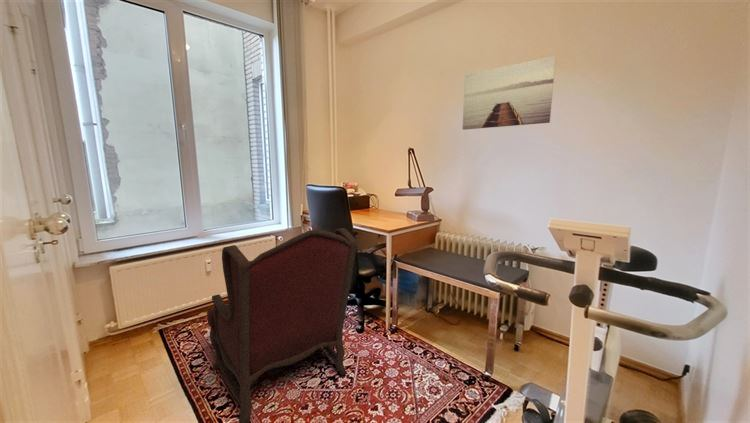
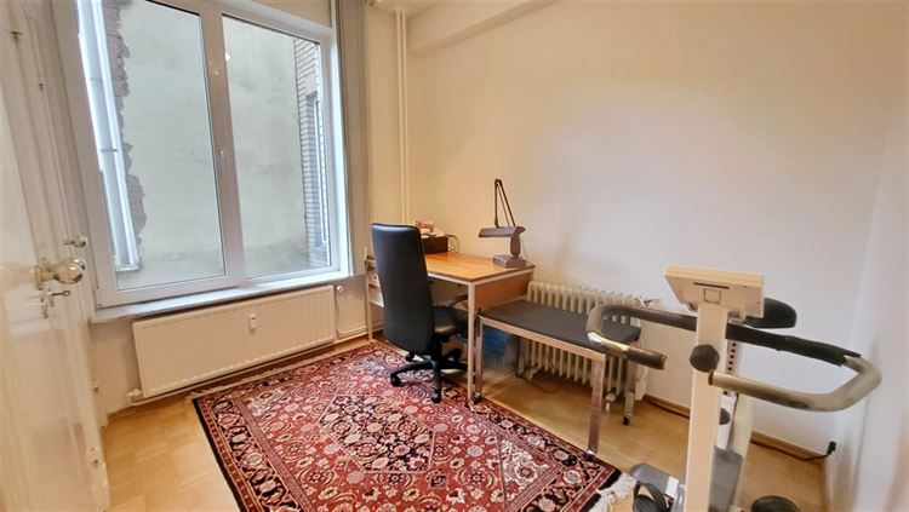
- wall art [462,55,557,131]
- armchair [206,227,358,423]
